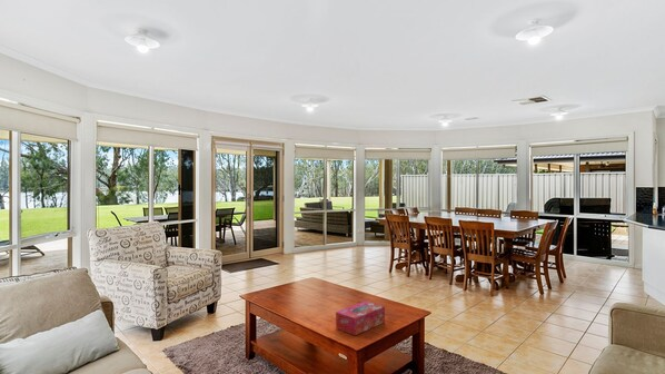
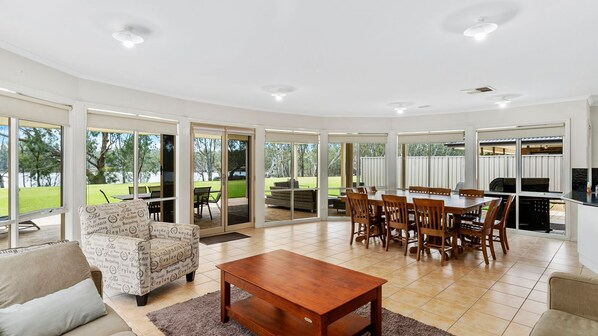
- tissue box [335,301,386,336]
